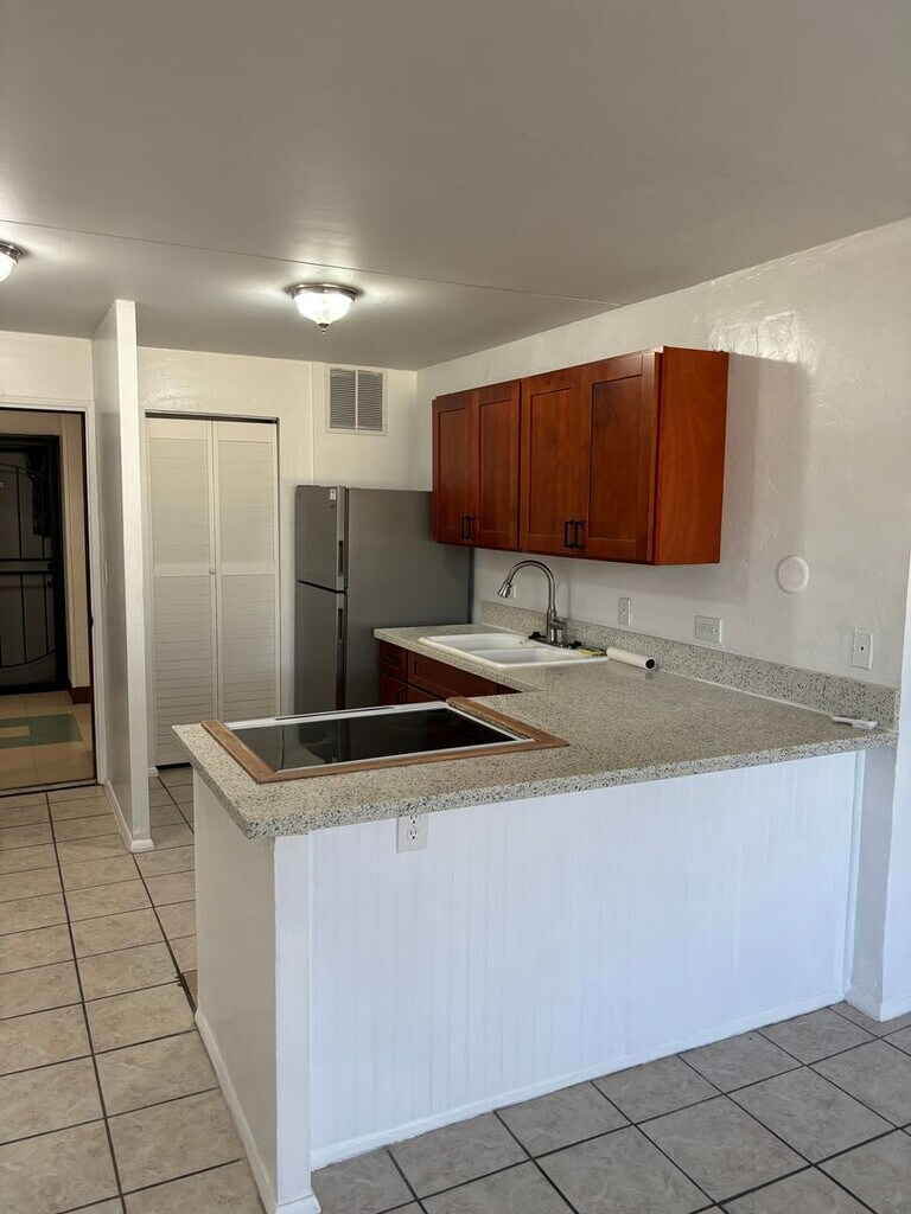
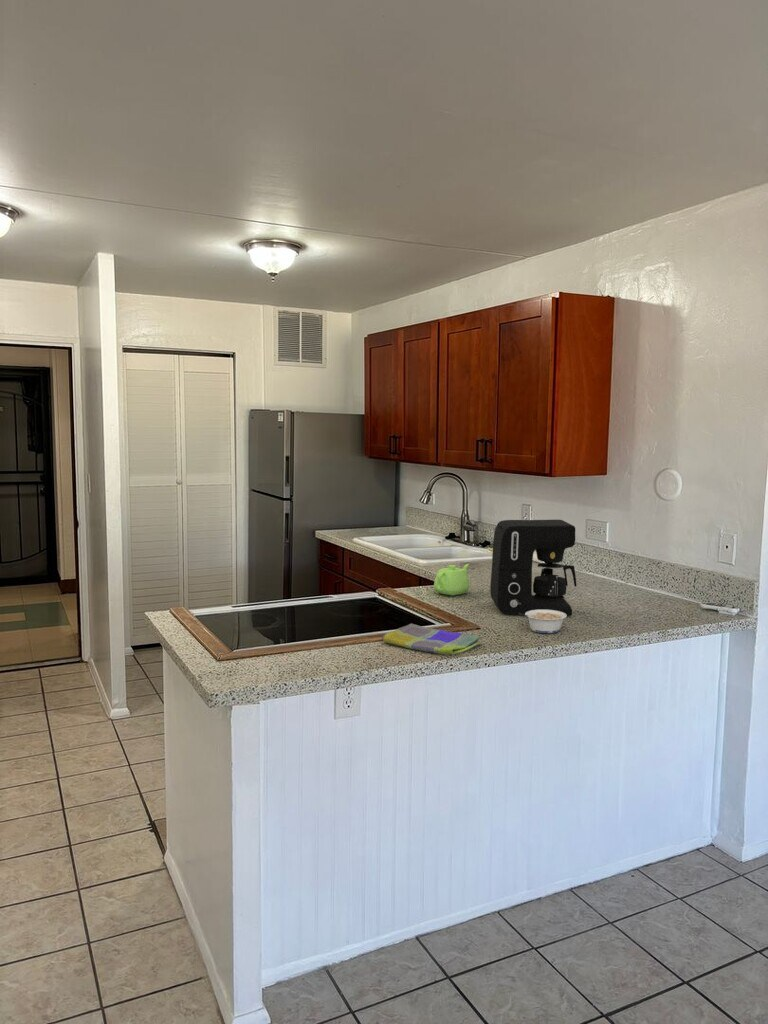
+ teapot [433,563,470,597]
+ legume [519,609,568,634]
+ dish towel [381,623,483,655]
+ coffee maker [489,519,577,616]
